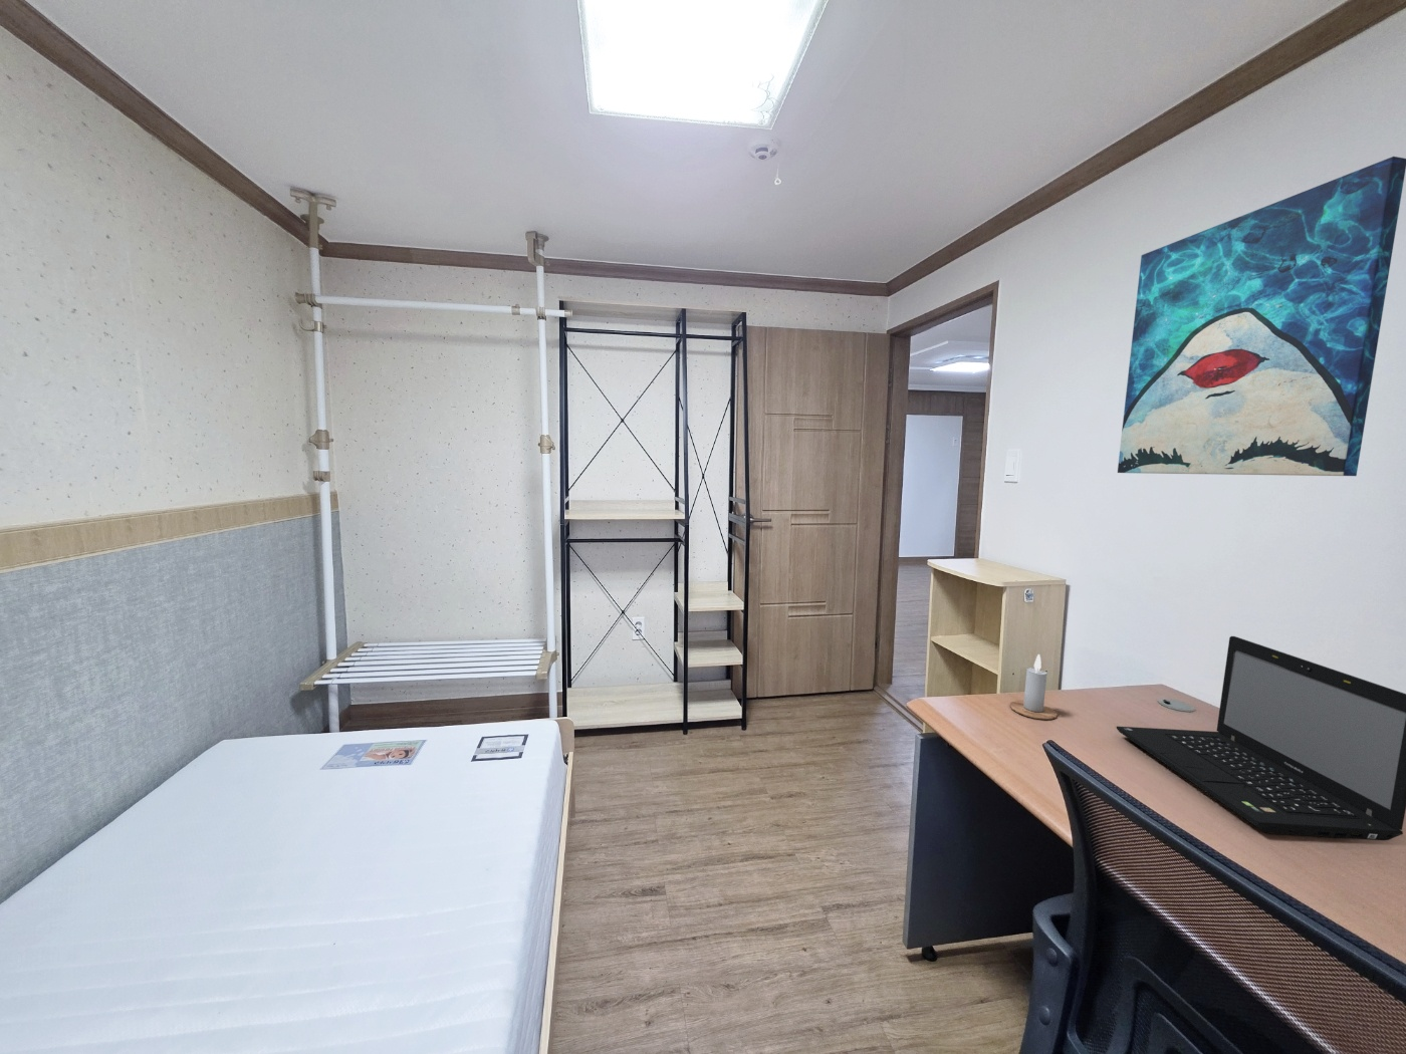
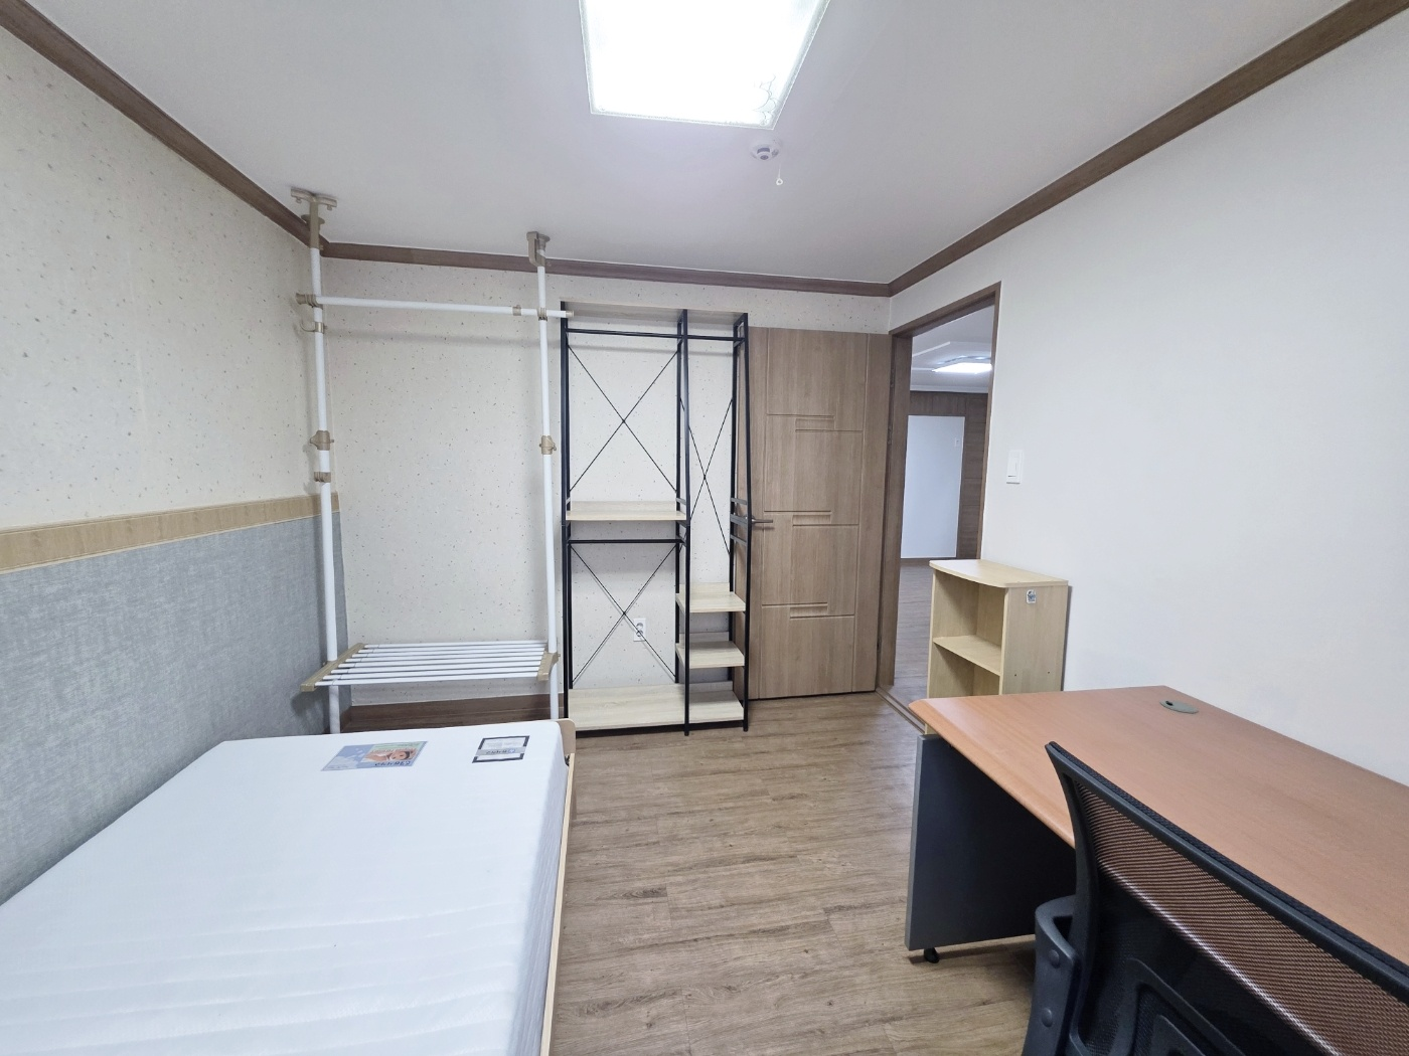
- laptop [1116,636,1406,841]
- wall art [1117,156,1406,477]
- candle [1010,653,1058,721]
